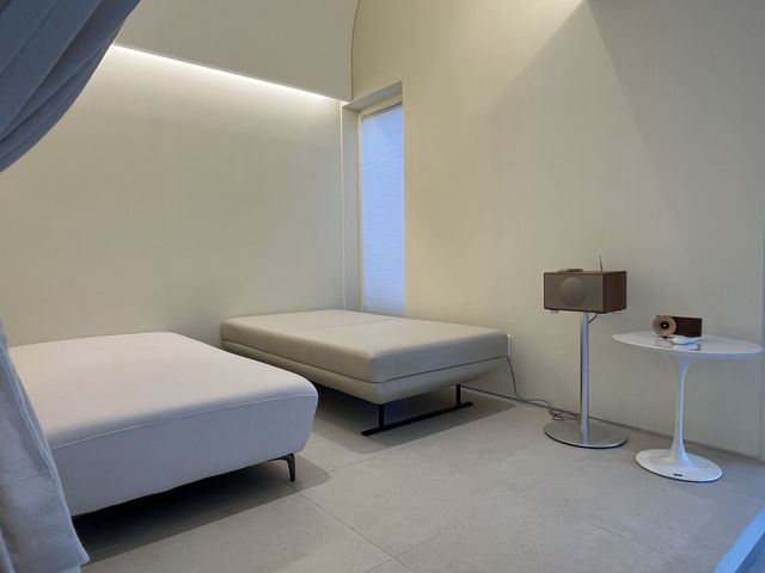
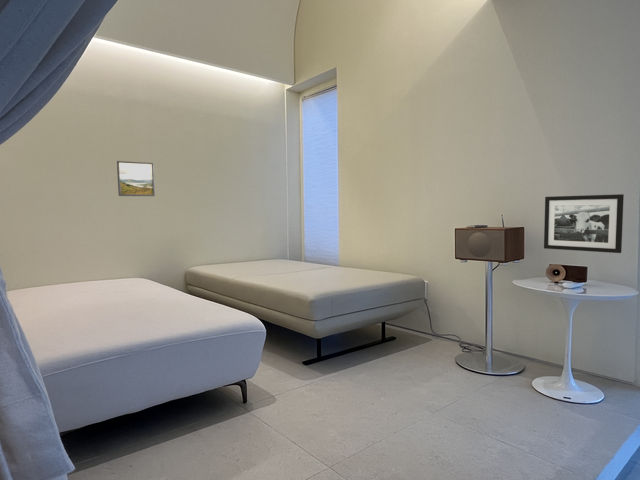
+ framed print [116,160,156,197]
+ picture frame [543,193,625,254]
